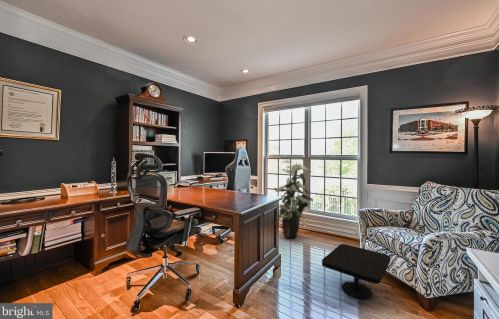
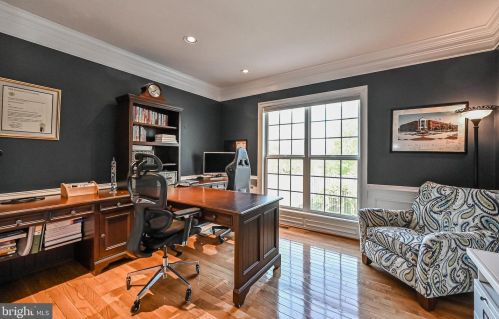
- side table [321,243,391,300]
- indoor plant [272,160,314,239]
